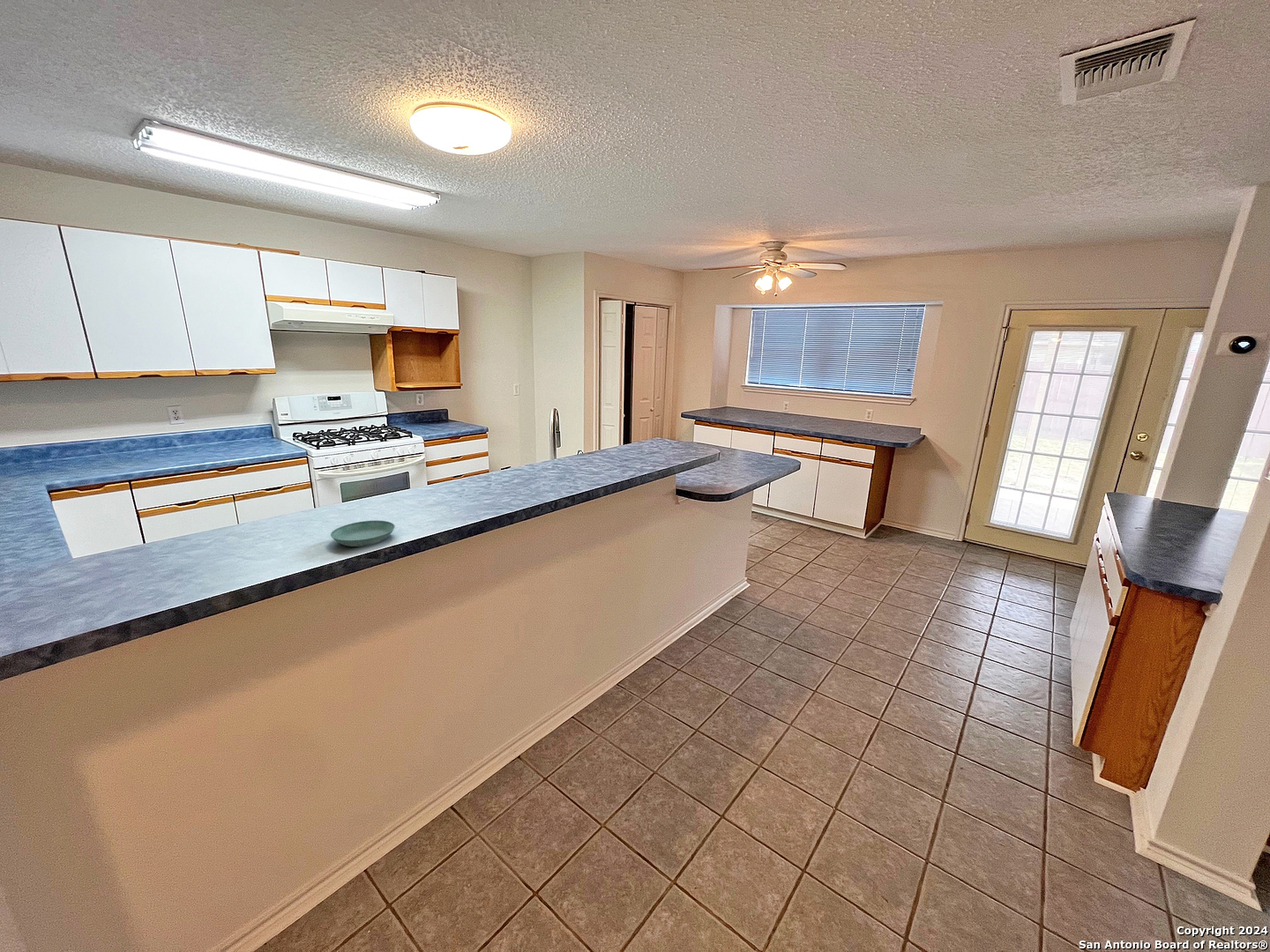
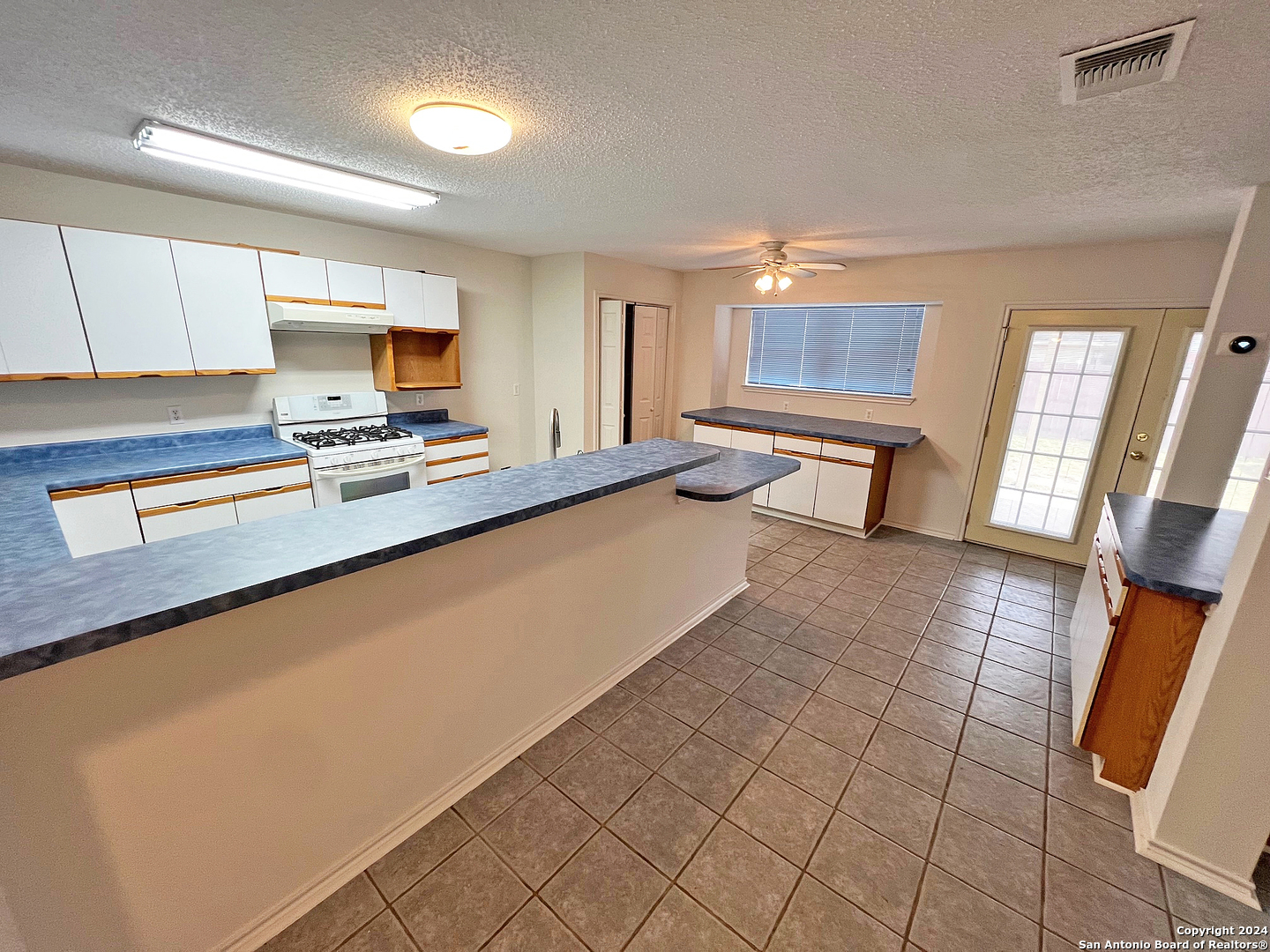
- saucer [330,519,396,547]
